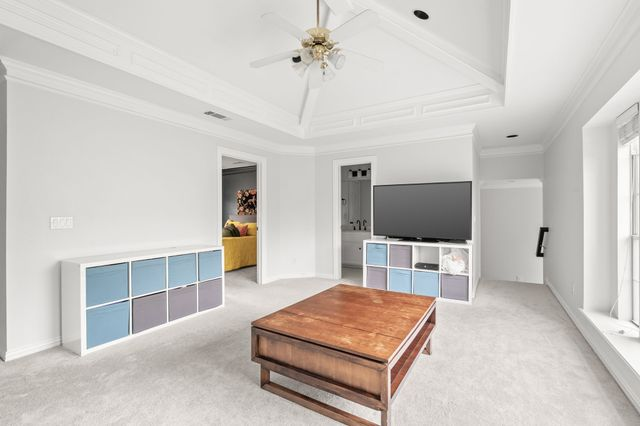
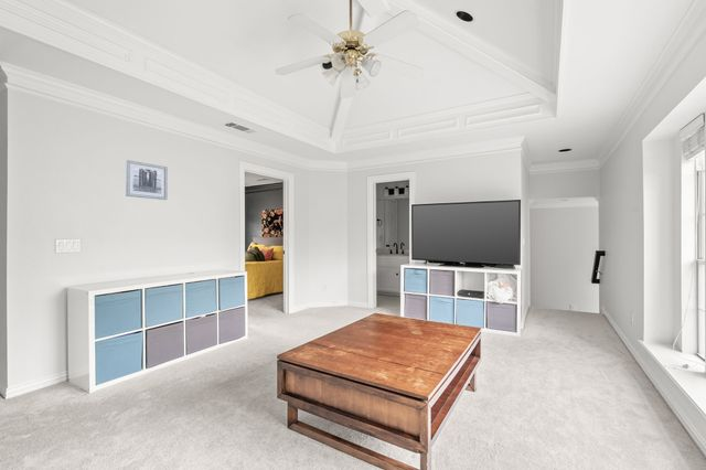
+ wall art [125,159,169,201]
